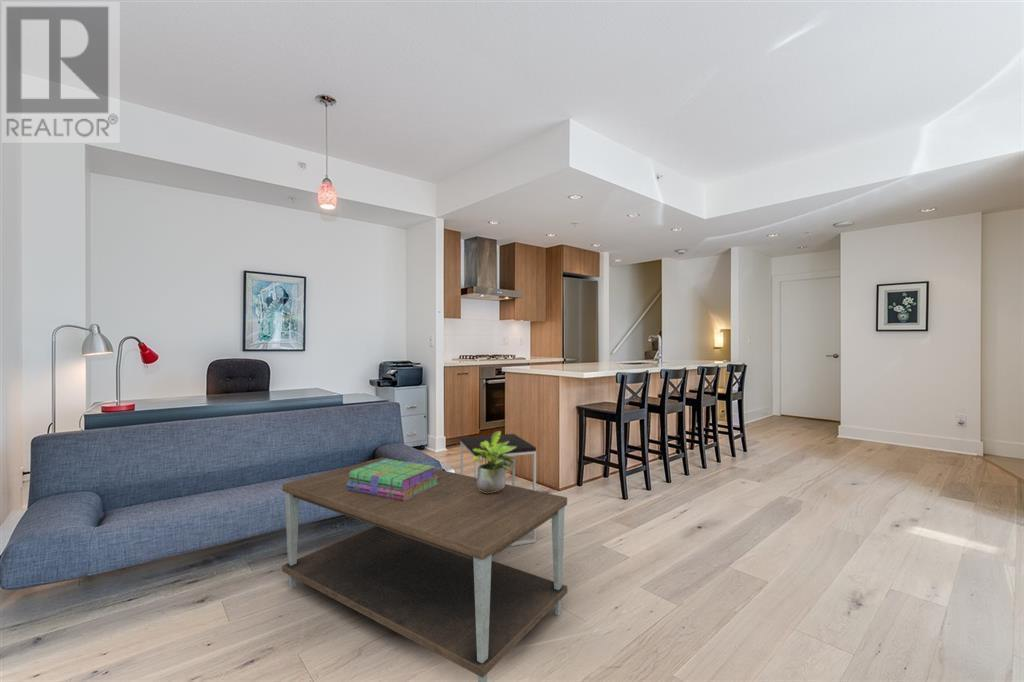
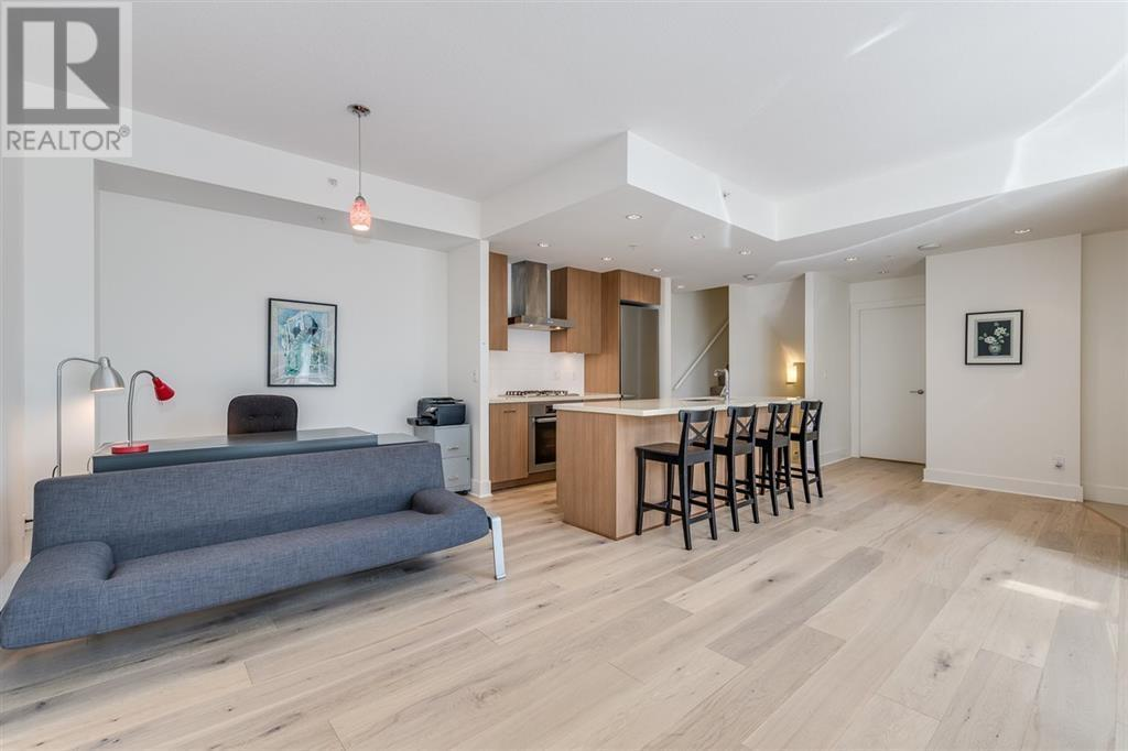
- potted plant [472,430,517,493]
- side table [460,433,537,547]
- stack of books [347,458,438,501]
- coffee table [281,456,568,682]
